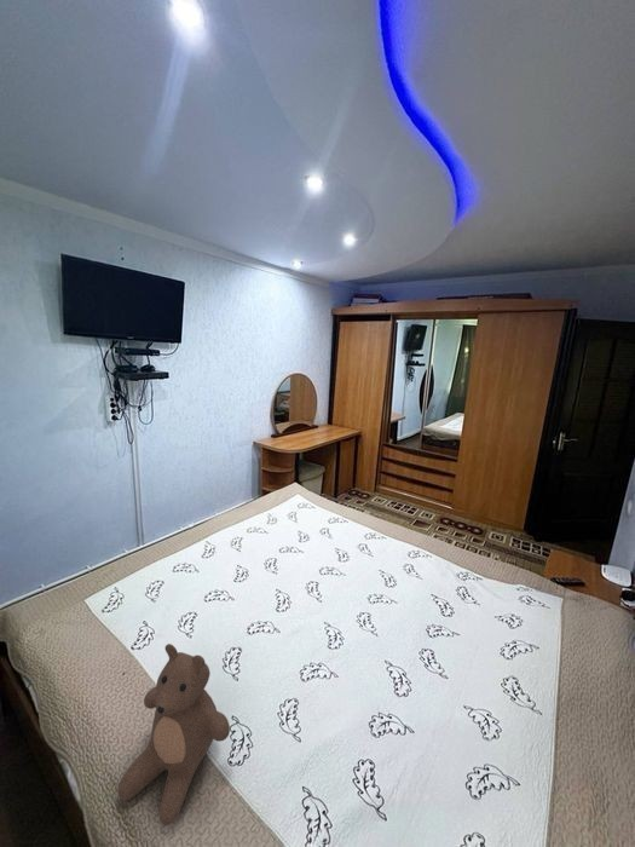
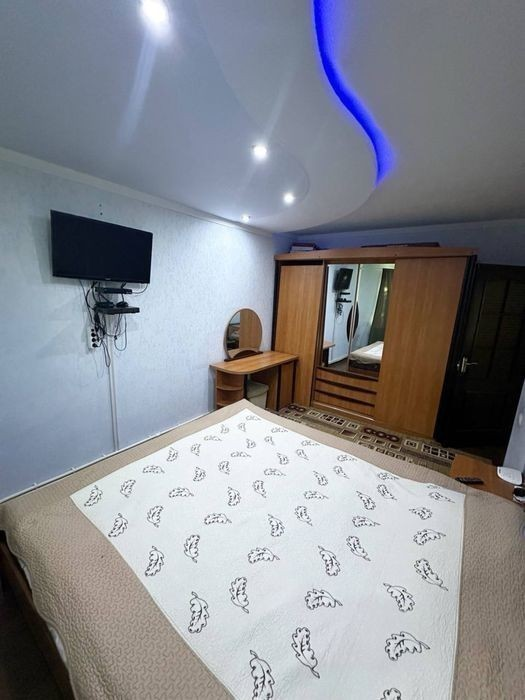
- teddy bear [116,643,231,826]
